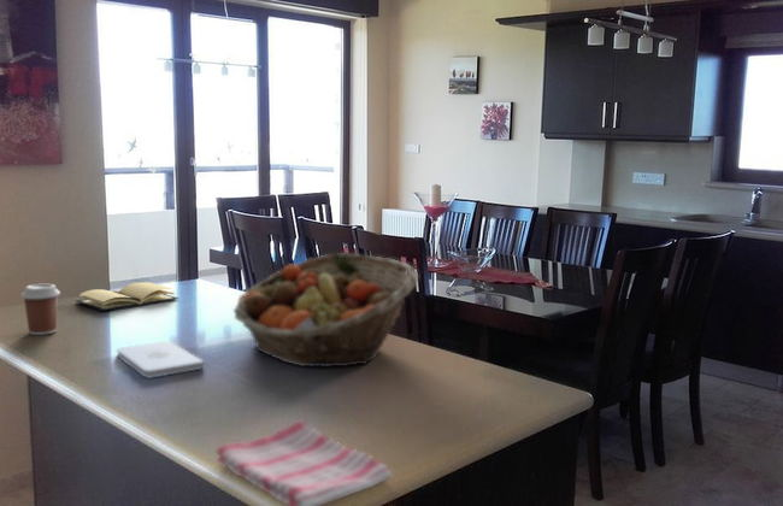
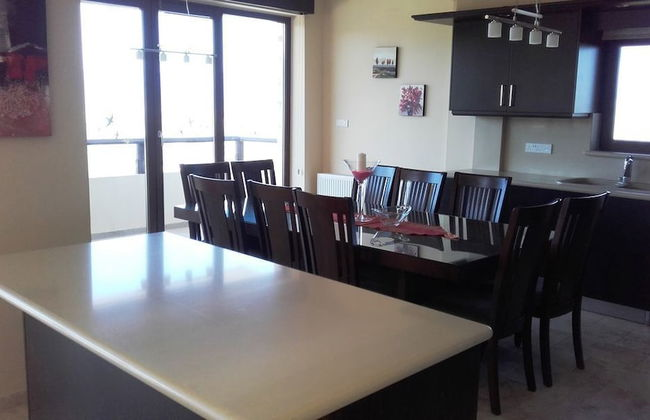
- notepad [116,339,205,380]
- dish towel [216,419,393,506]
- book [75,281,179,312]
- coffee cup [19,283,61,336]
- fruit basket [232,252,419,367]
